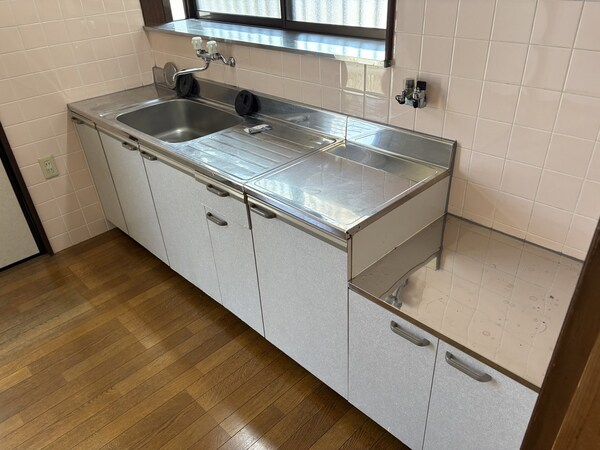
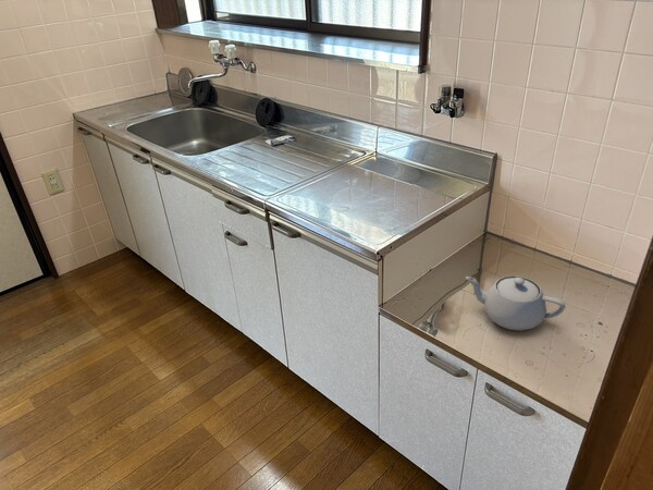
+ teapot [465,274,566,332]
